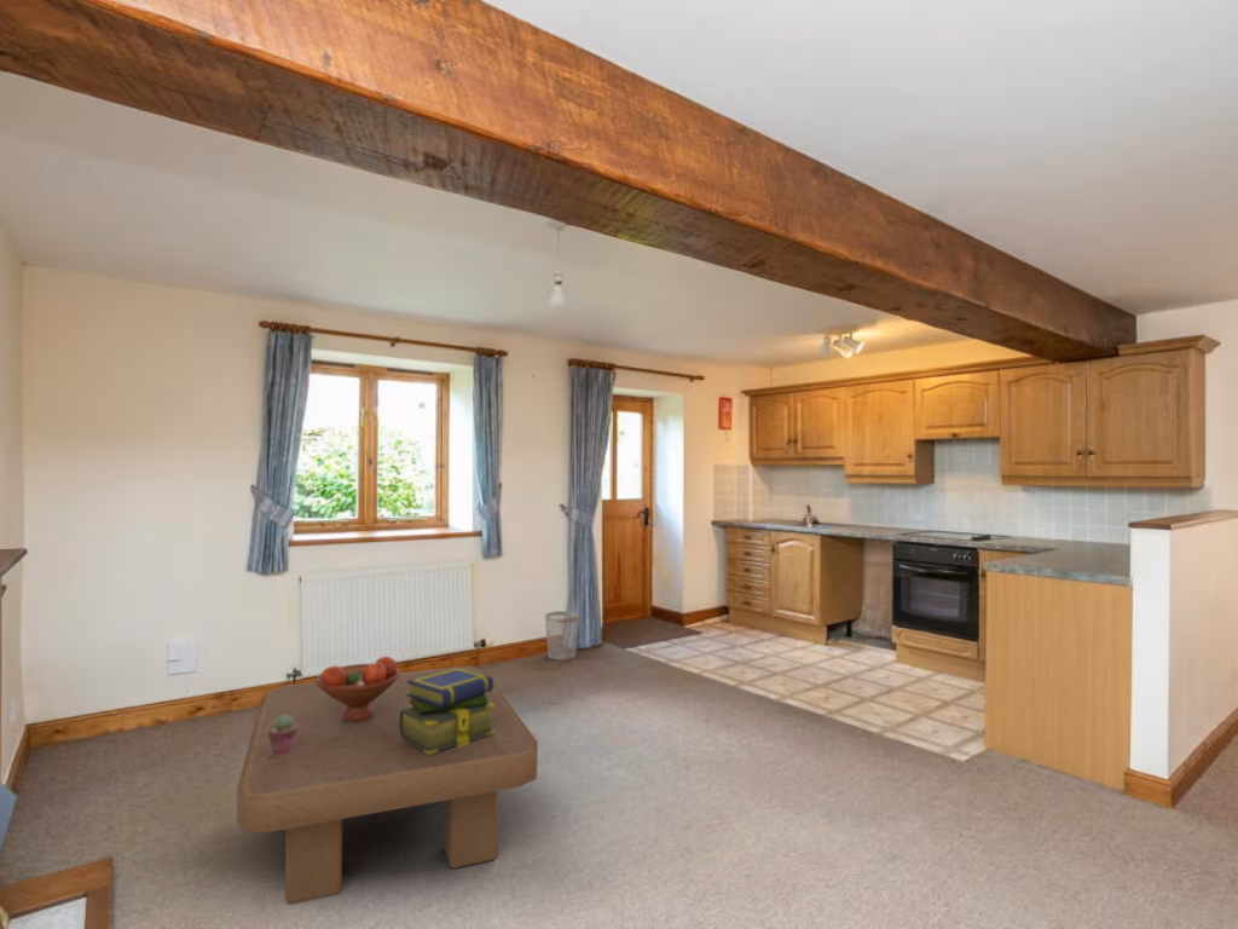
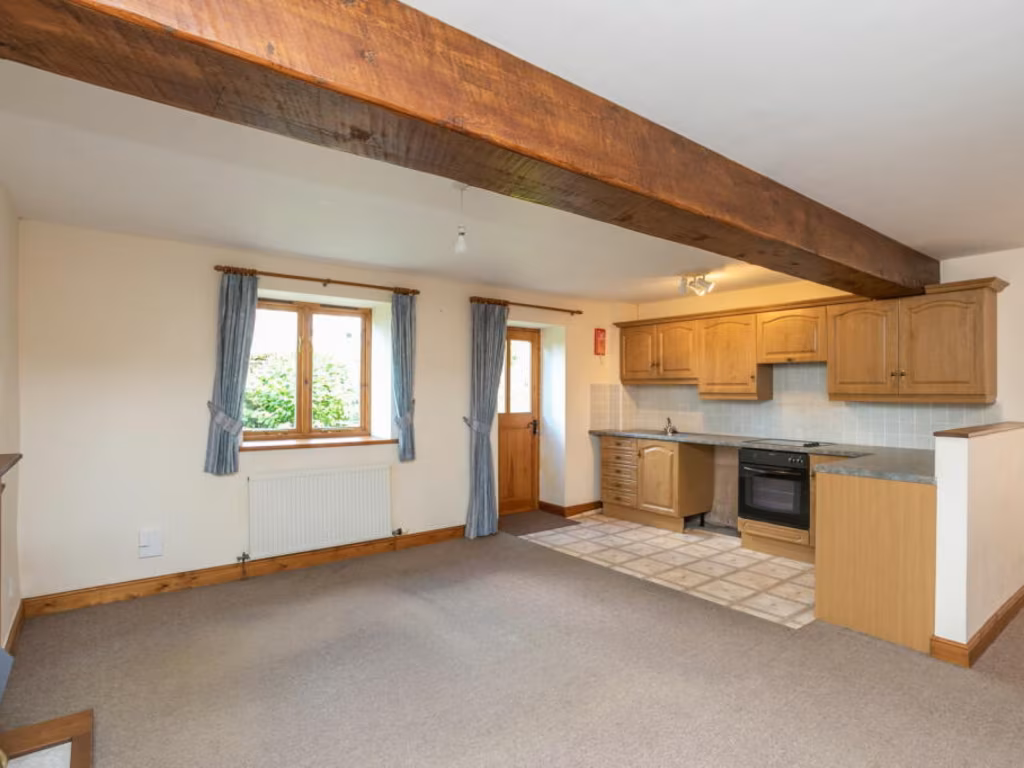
- stack of books [399,667,494,755]
- wastebasket [544,610,580,662]
- fruit bowl [314,654,401,722]
- potted succulent [267,715,297,756]
- coffee table [236,665,539,906]
